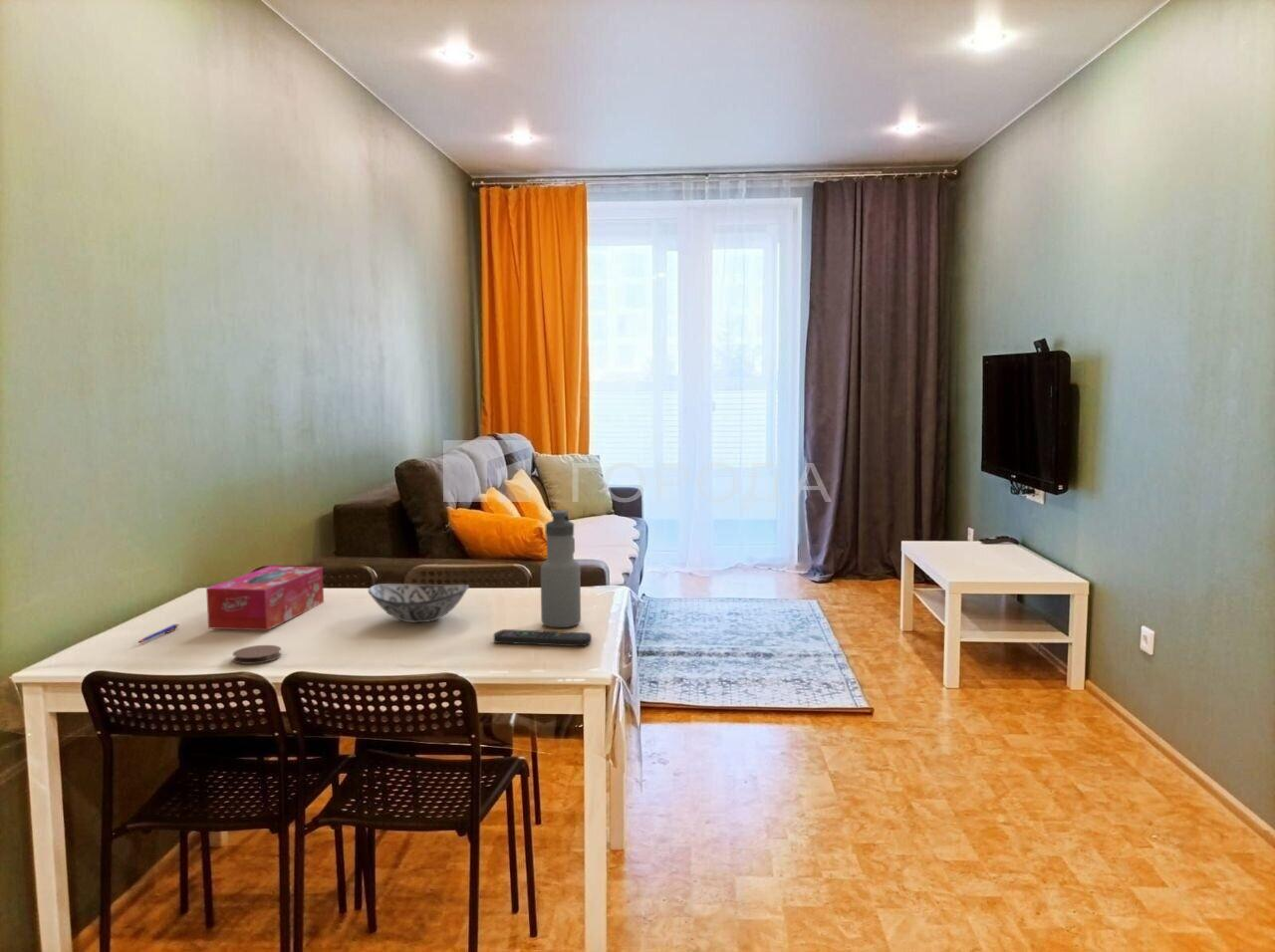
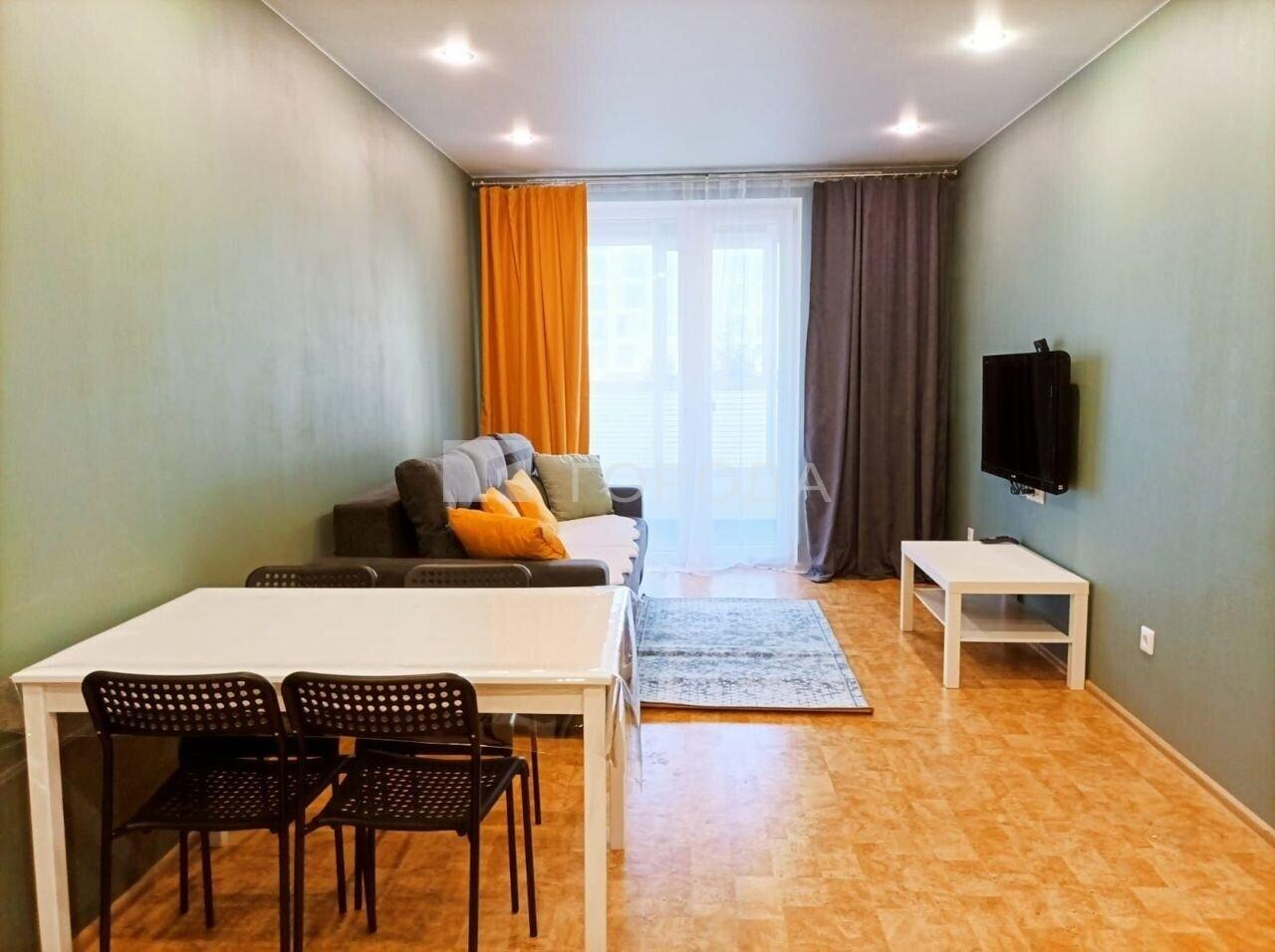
- tissue box [205,565,325,631]
- decorative bowl [368,583,470,623]
- remote control [493,628,593,647]
- pen [137,622,179,643]
- coaster [231,644,283,665]
- water bottle [540,510,582,628]
